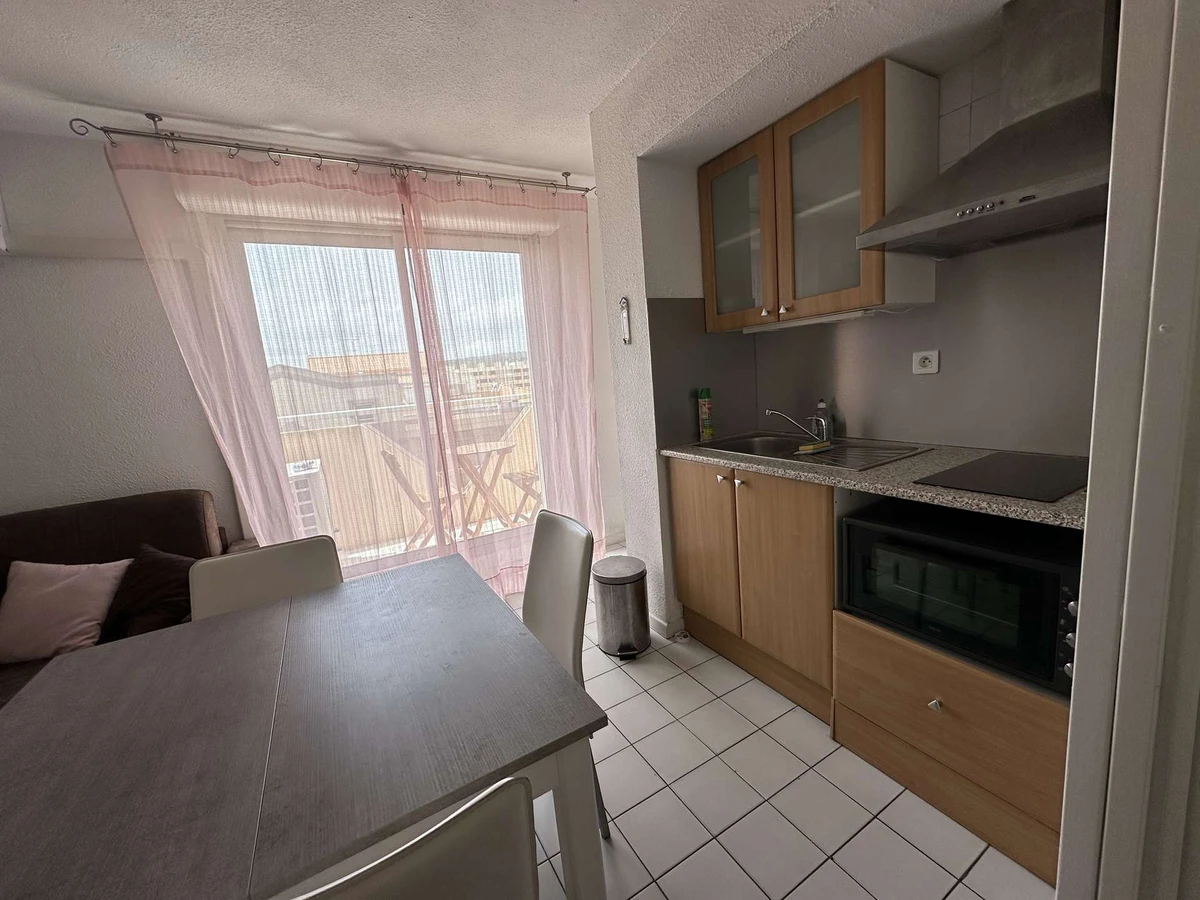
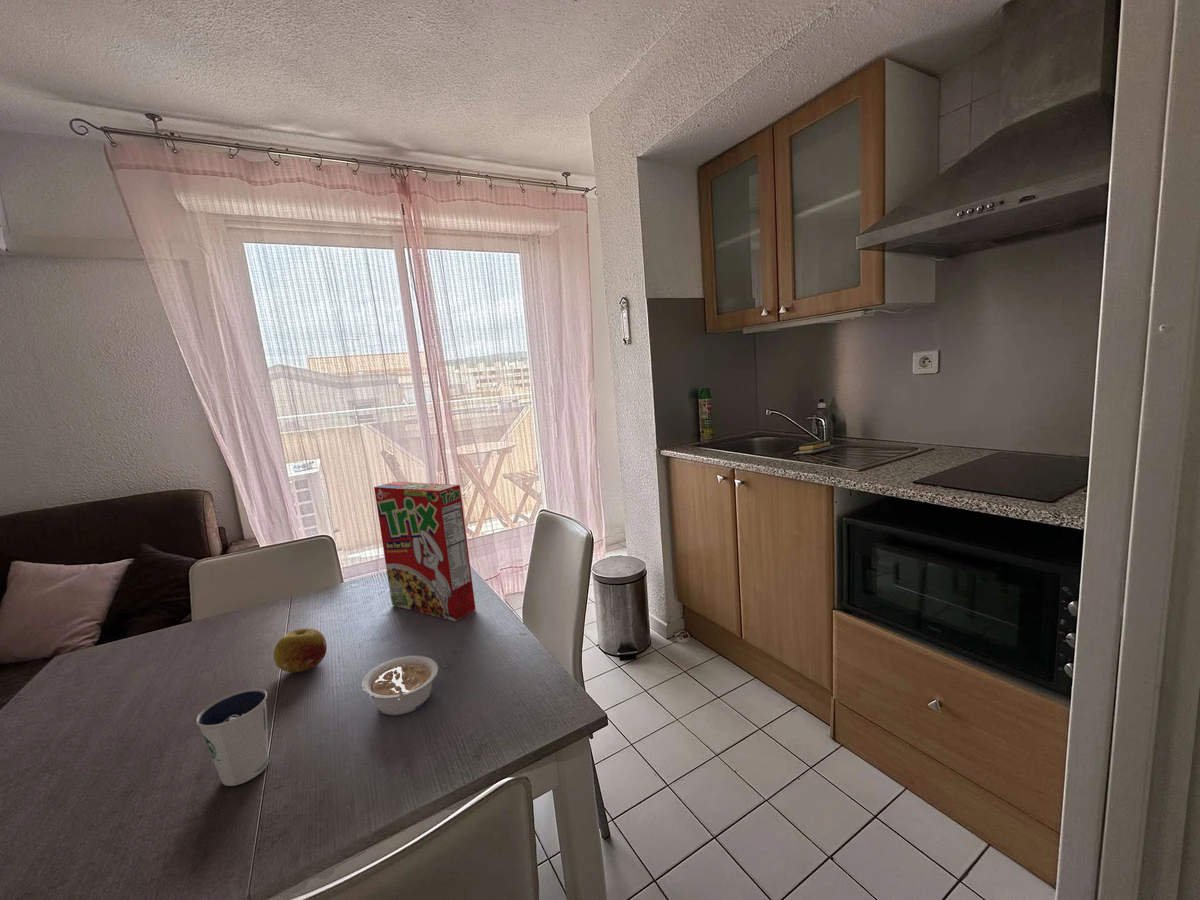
+ dixie cup [195,687,270,787]
+ fruit [273,628,328,673]
+ cereal box [373,481,477,622]
+ legume [361,655,439,716]
